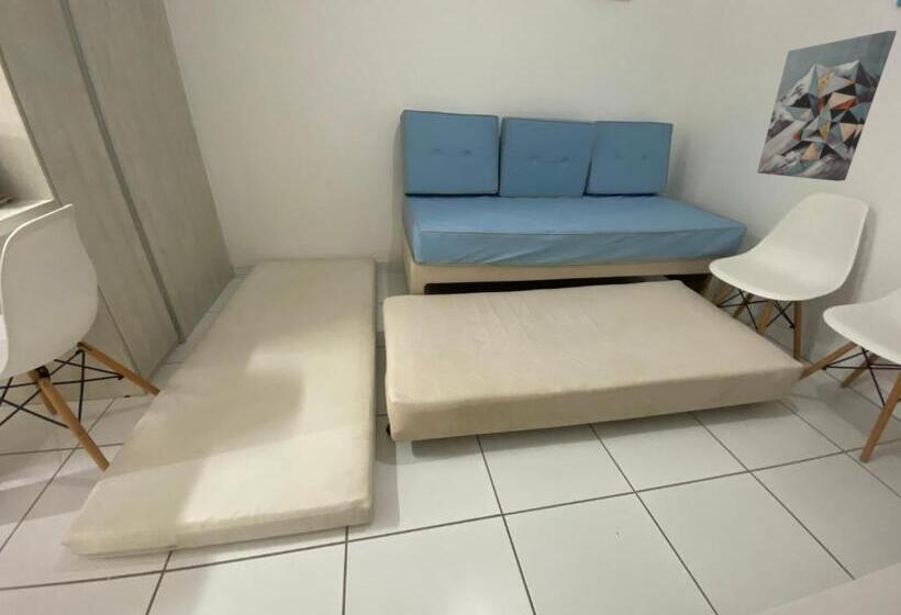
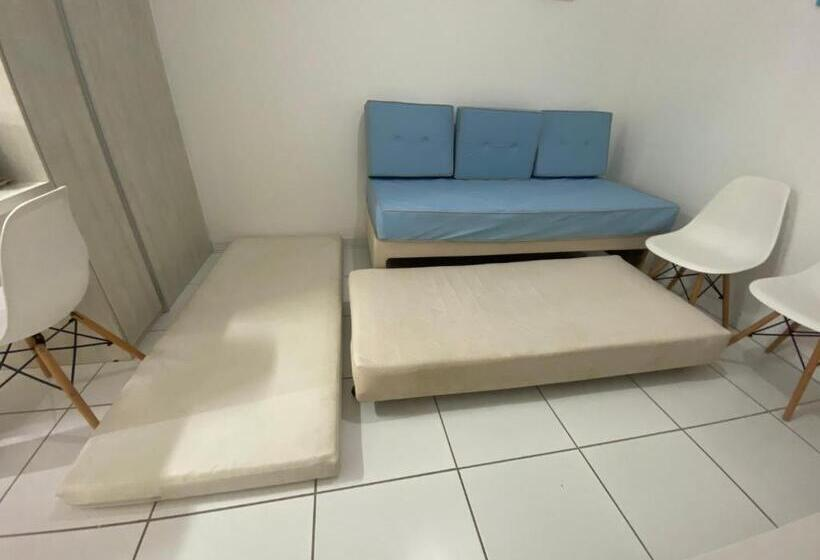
- wall art [756,30,898,182]
